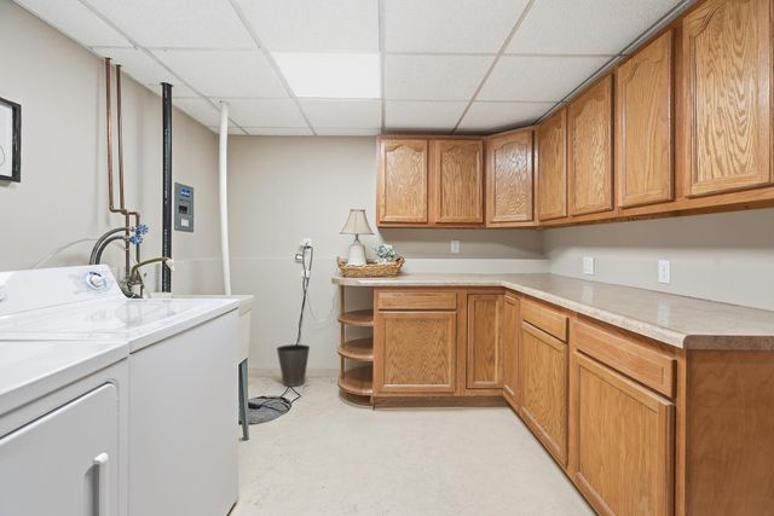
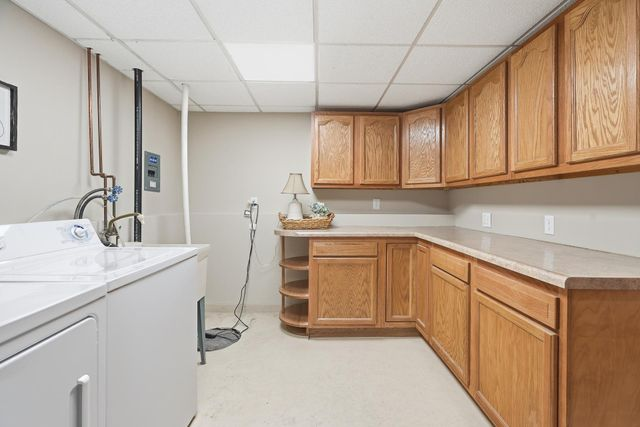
- waste basket [276,343,311,388]
